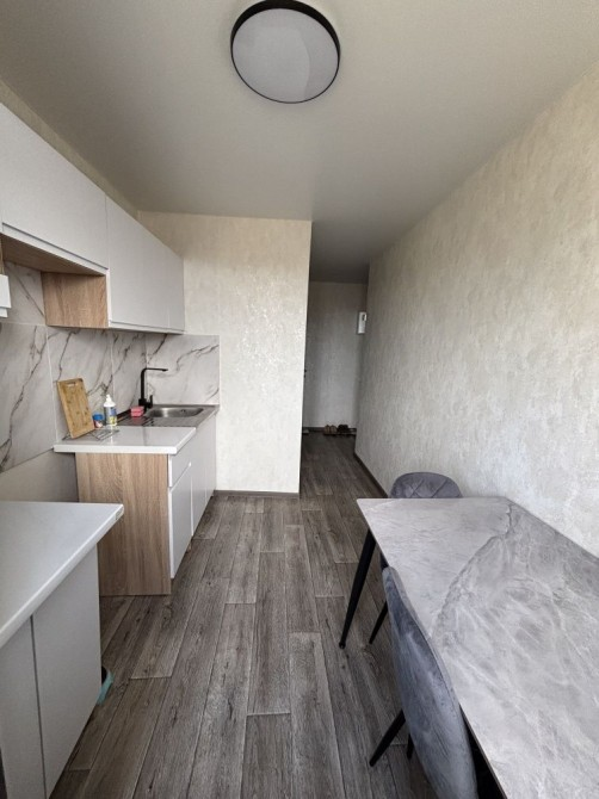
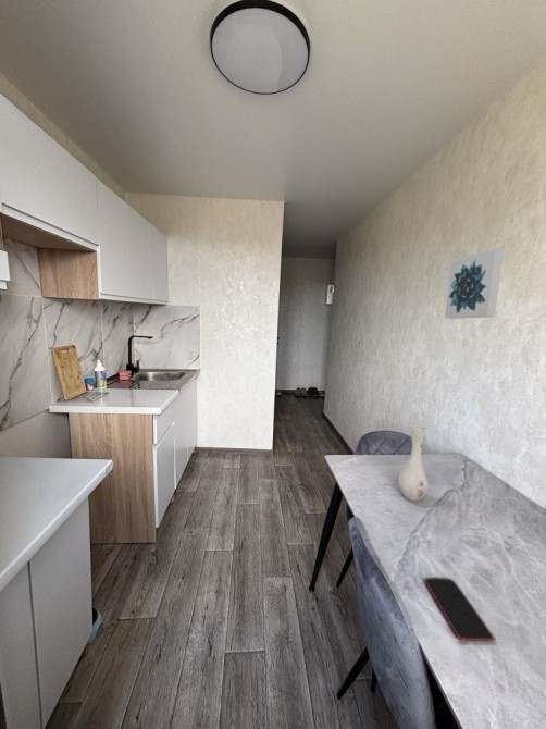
+ wall art [444,247,505,320]
+ smartphone [423,577,498,642]
+ vase [397,423,430,503]
